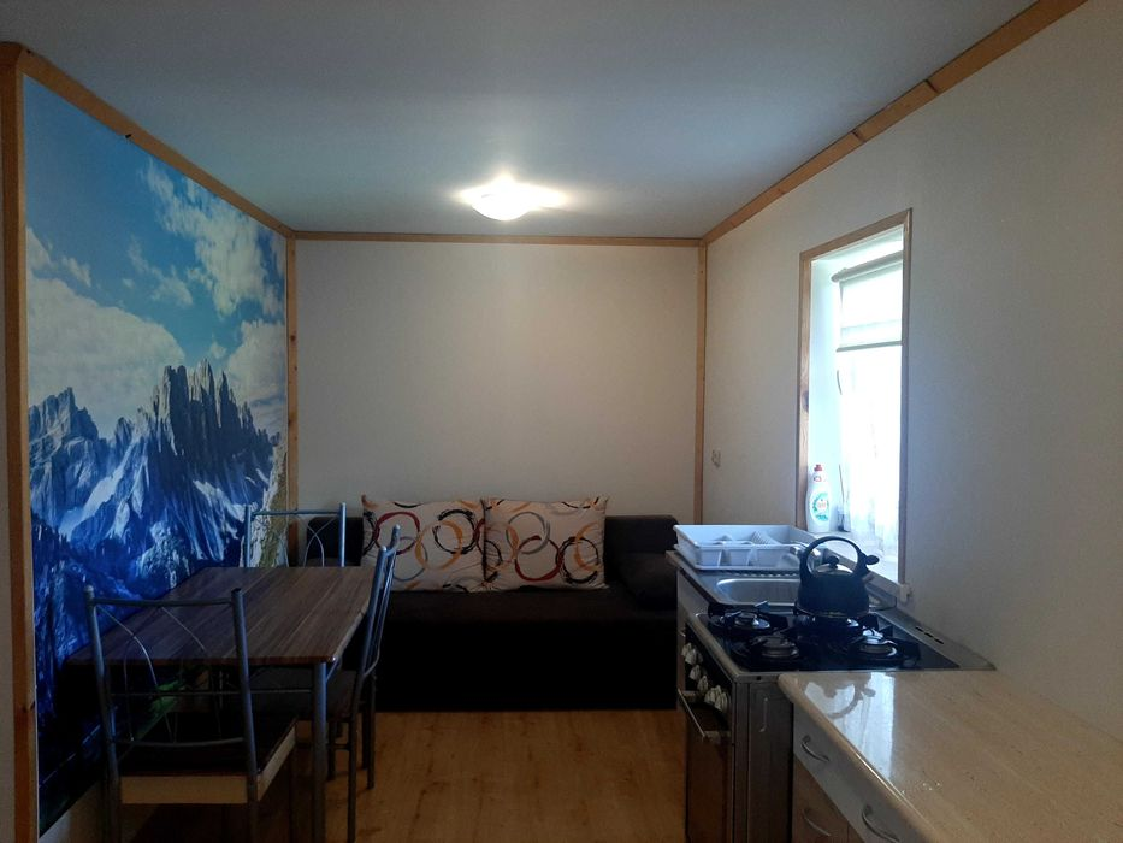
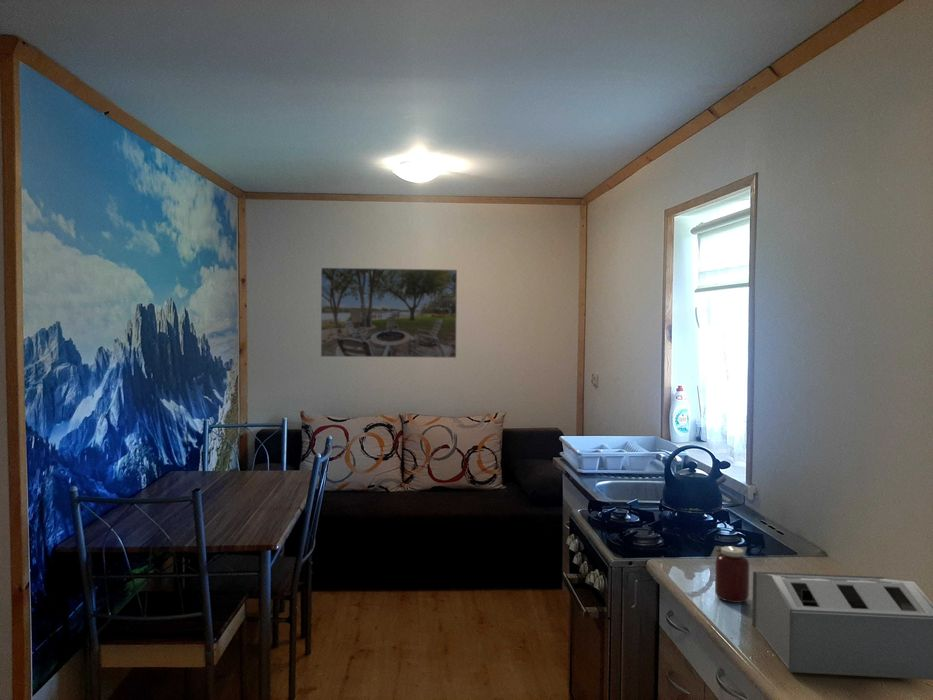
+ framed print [320,267,458,359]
+ toaster [751,570,933,681]
+ jar [709,545,750,604]
